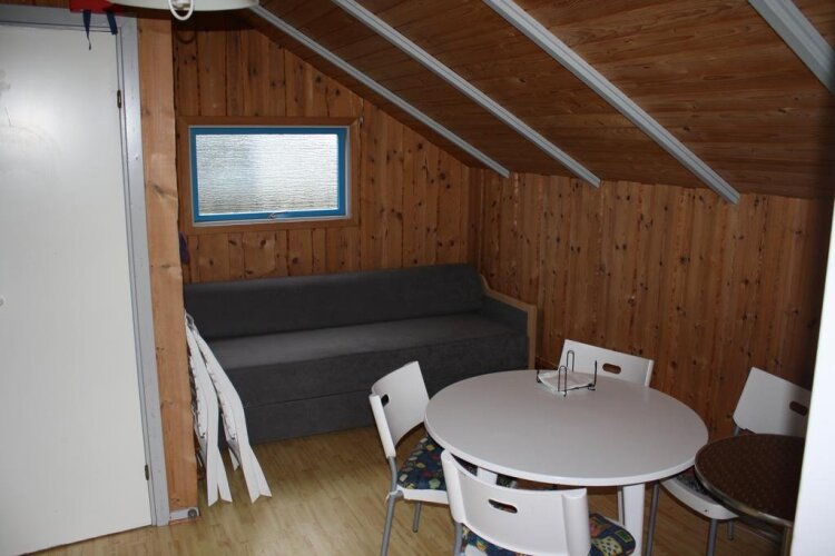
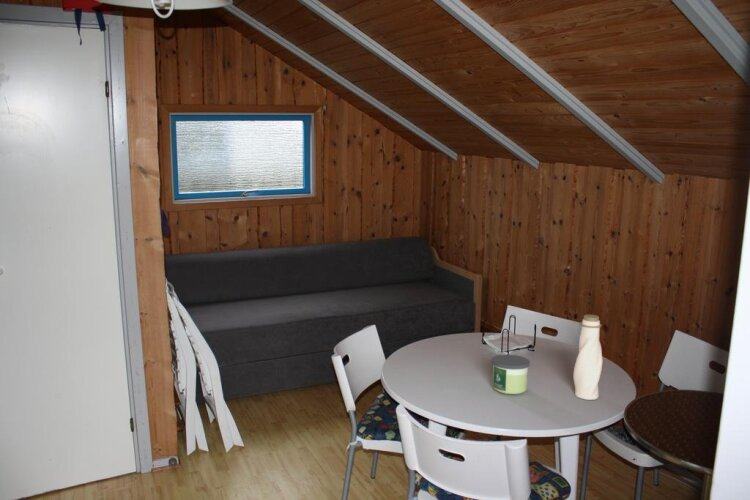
+ candle [491,354,531,395]
+ water bottle [572,314,603,401]
